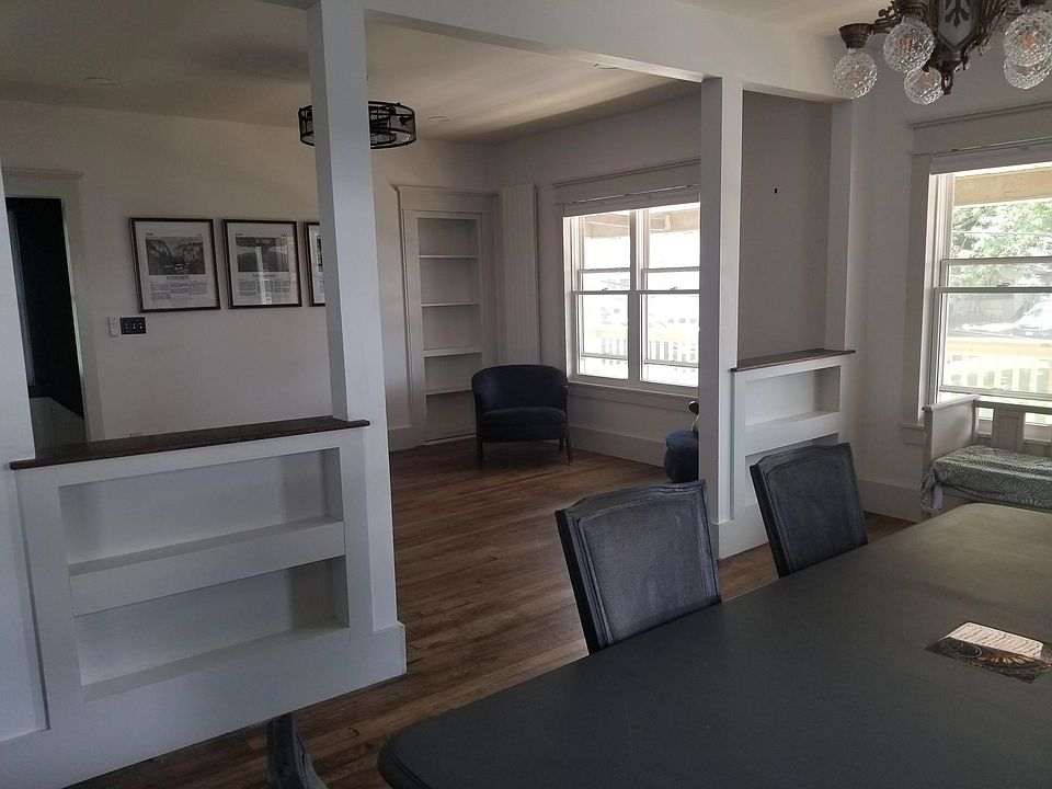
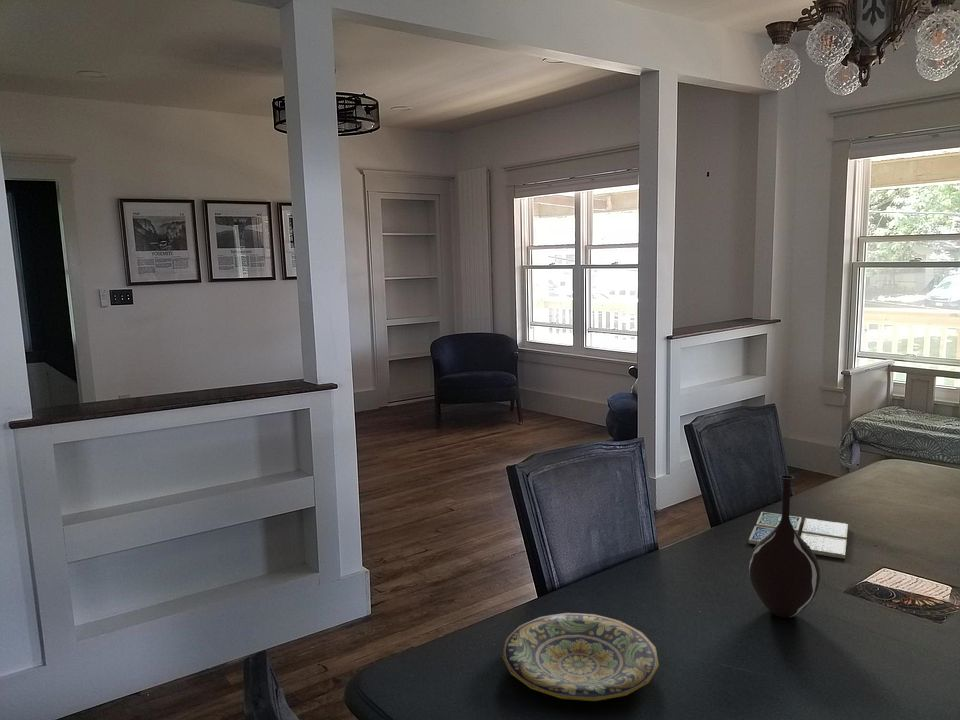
+ vase [748,474,821,618]
+ plate [501,612,660,702]
+ drink coaster [748,511,849,559]
